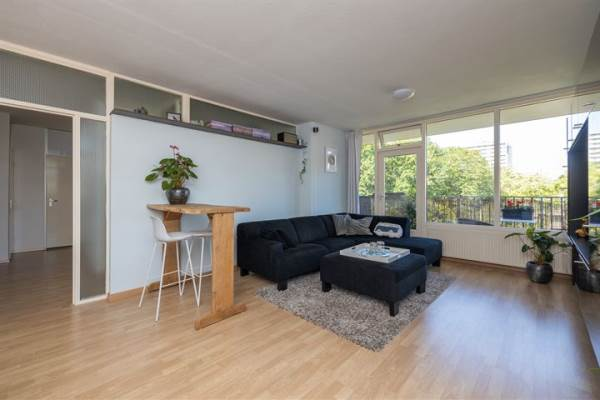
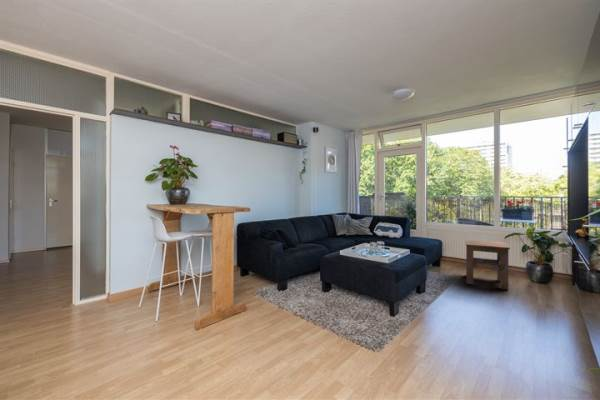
+ side table [465,239,511,291]
